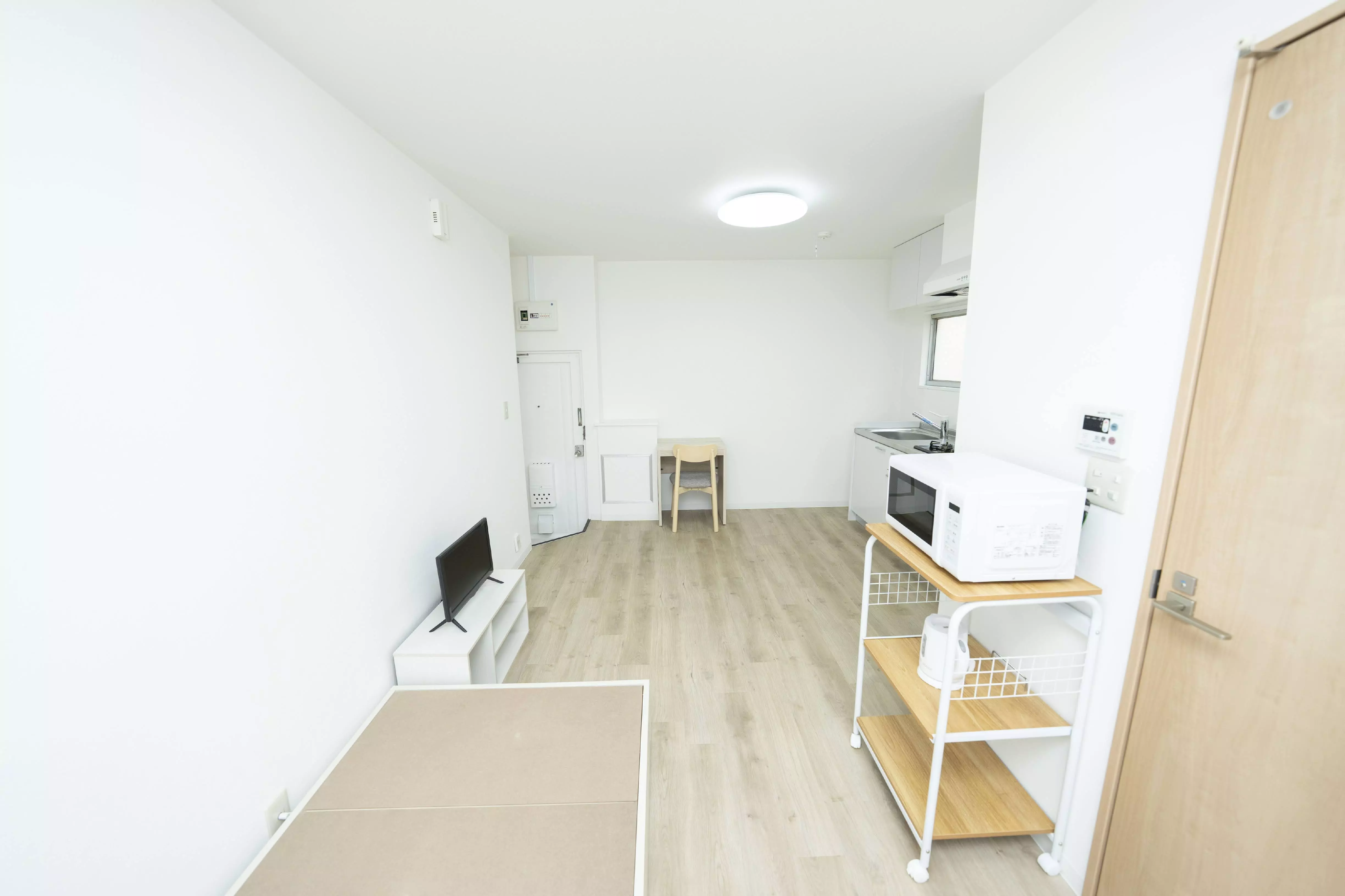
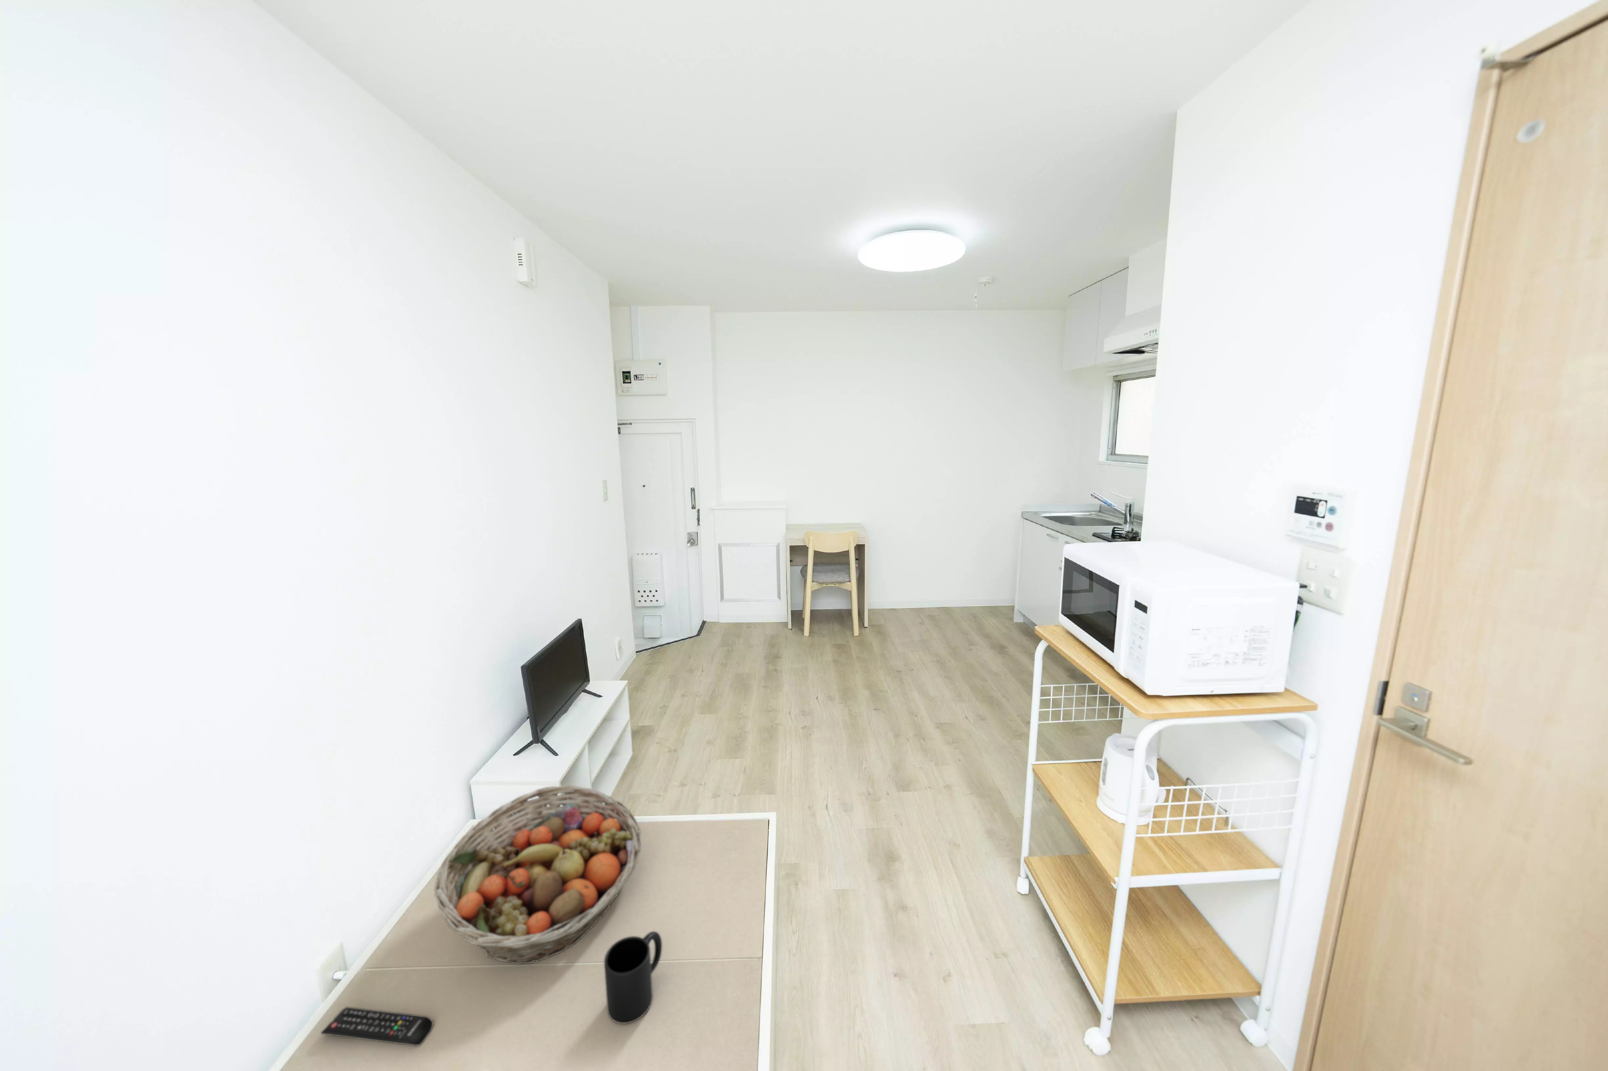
+ fruit basket [434,785,642,965]
+ remote control [320,1006,434,1046]
+ mug [604,931,662,1024]
